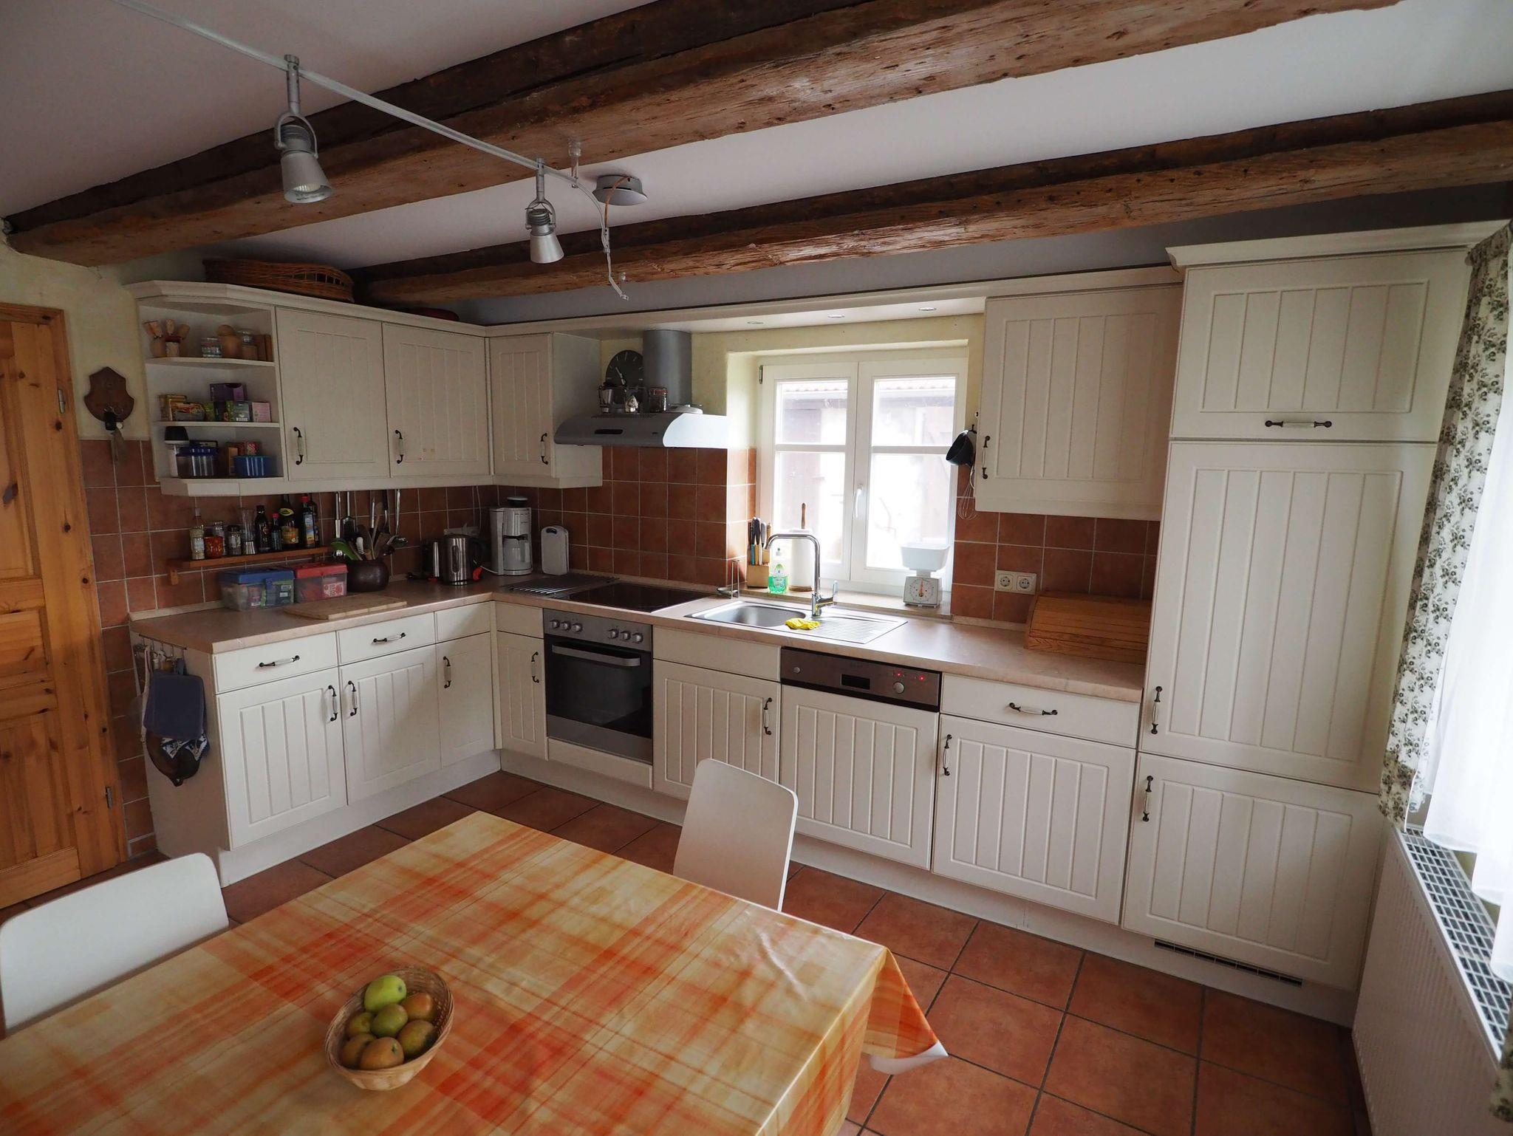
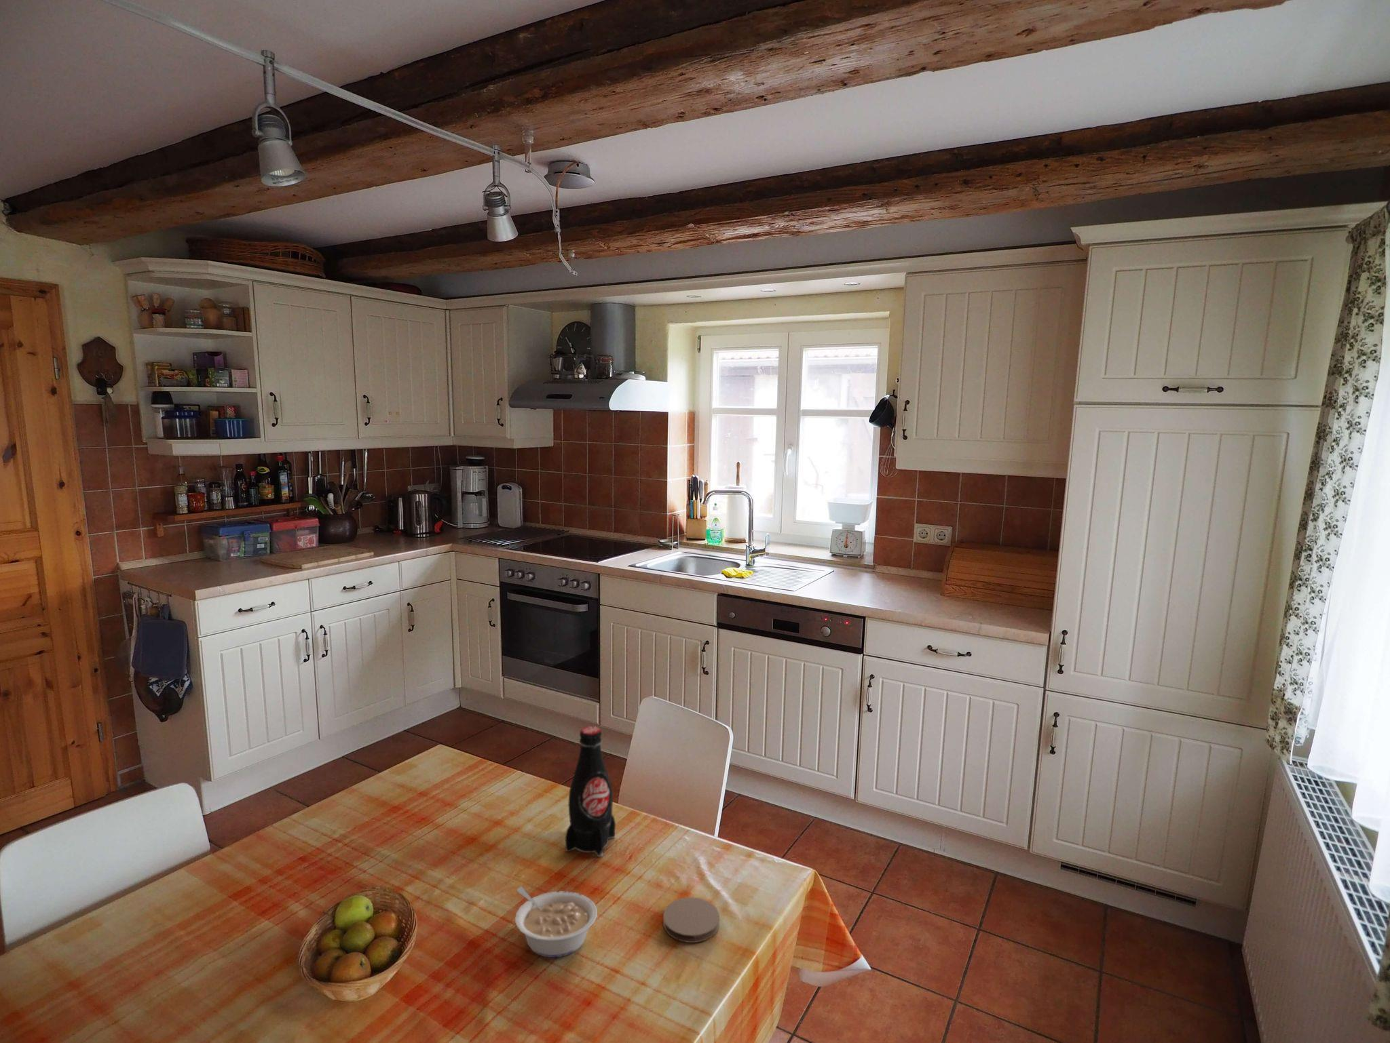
+ legume [514,885,597,959]
+ bottle [565,725,616,858]
+ coaster [662,896,720,943]
